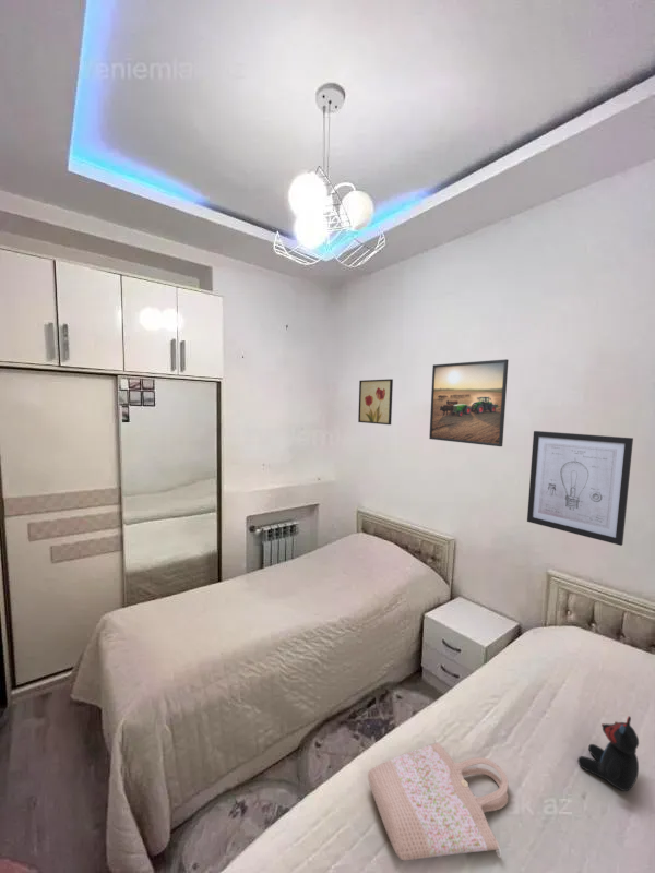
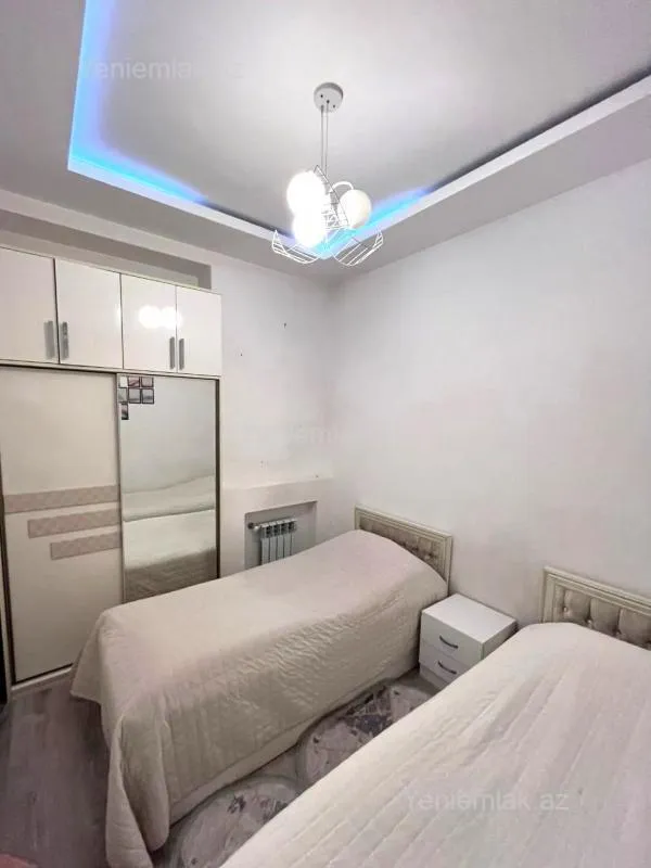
- shopping bag [367,738,510,861]
- wall art [357,378,394,426]
- teddy bear [576,715,640,792]
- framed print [428,358,510,447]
- wall art [526,430,634,547]
